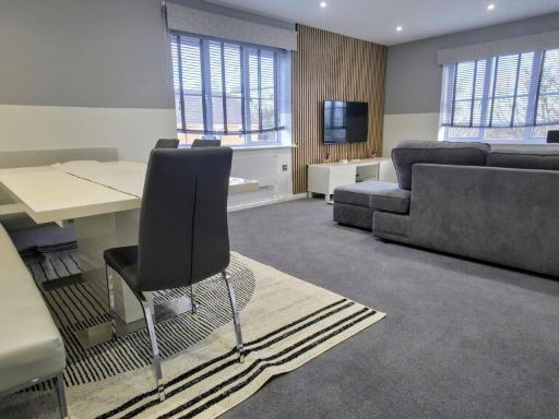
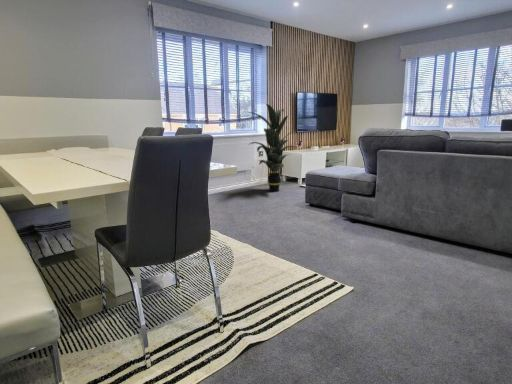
+ indoor plant [247,103,299,192]
